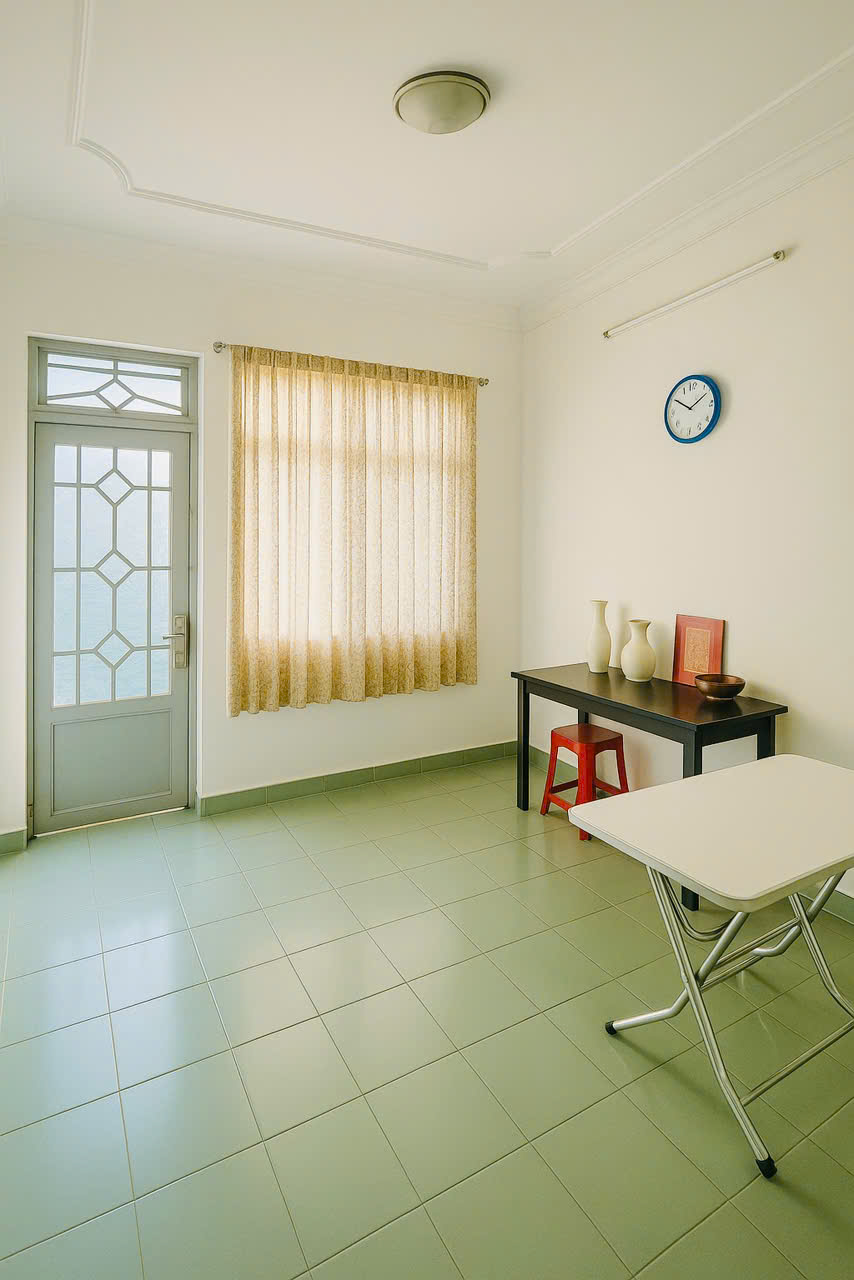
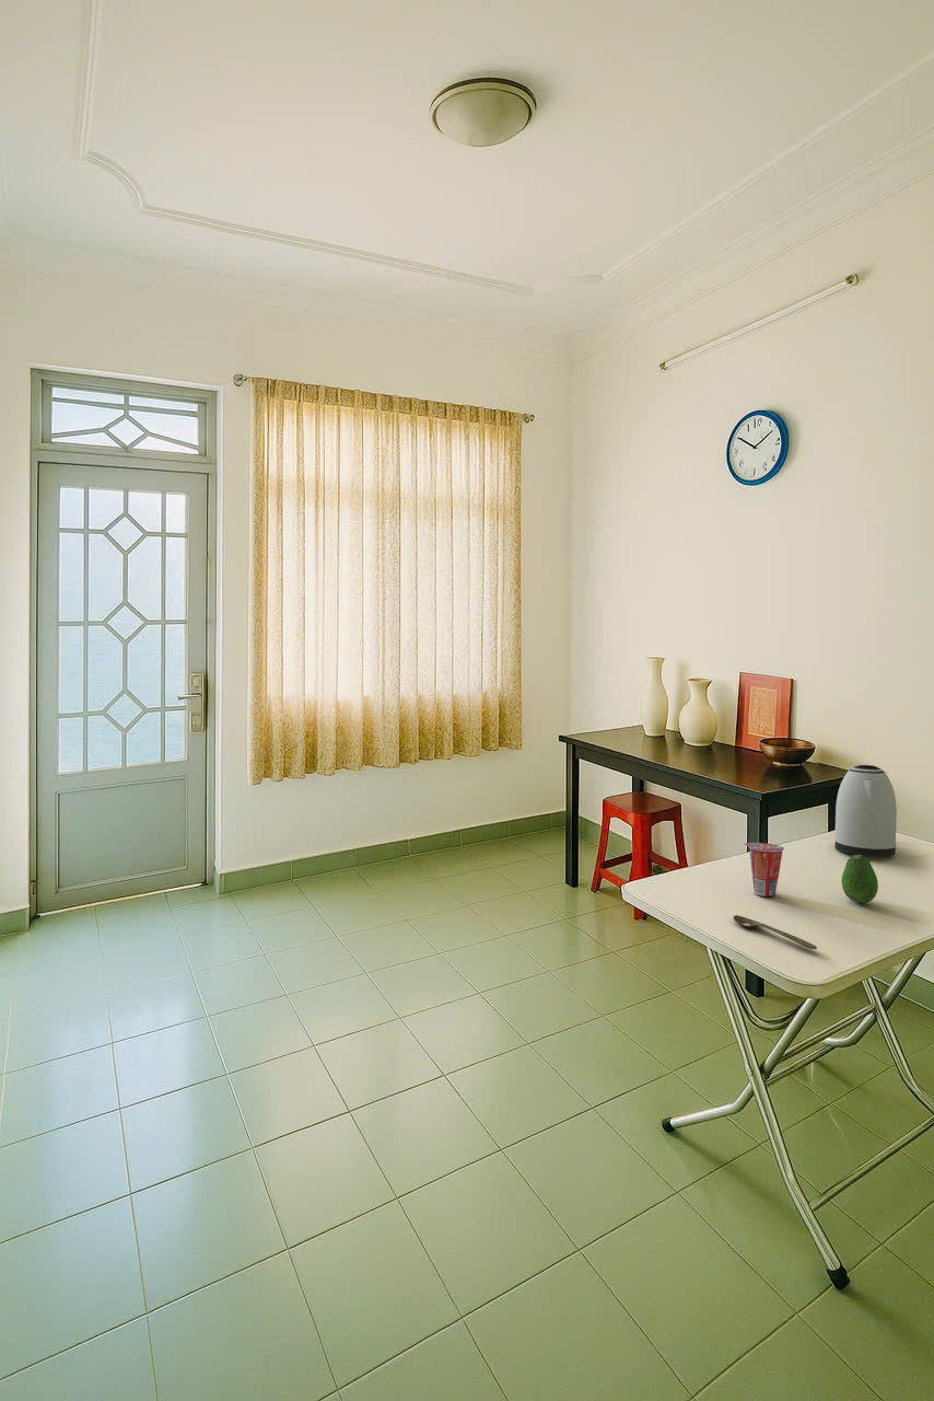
+ fruit [840,855,879,904]
+ cup [743,842,785,898]
+ kettle [833,764,898,858]
+ spoon [733,914,818,950]
